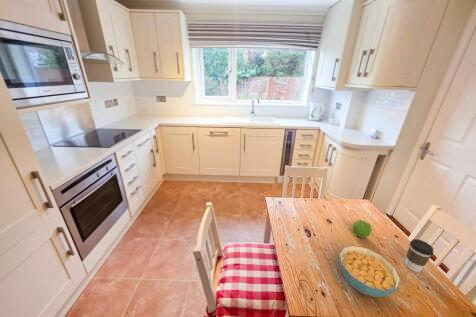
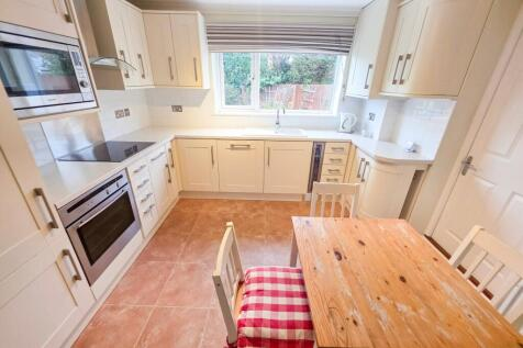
- coffee cup [403,238,434,273]
- cereal bowl [338,245,401,298]
- fruit [351,219,372,239]
